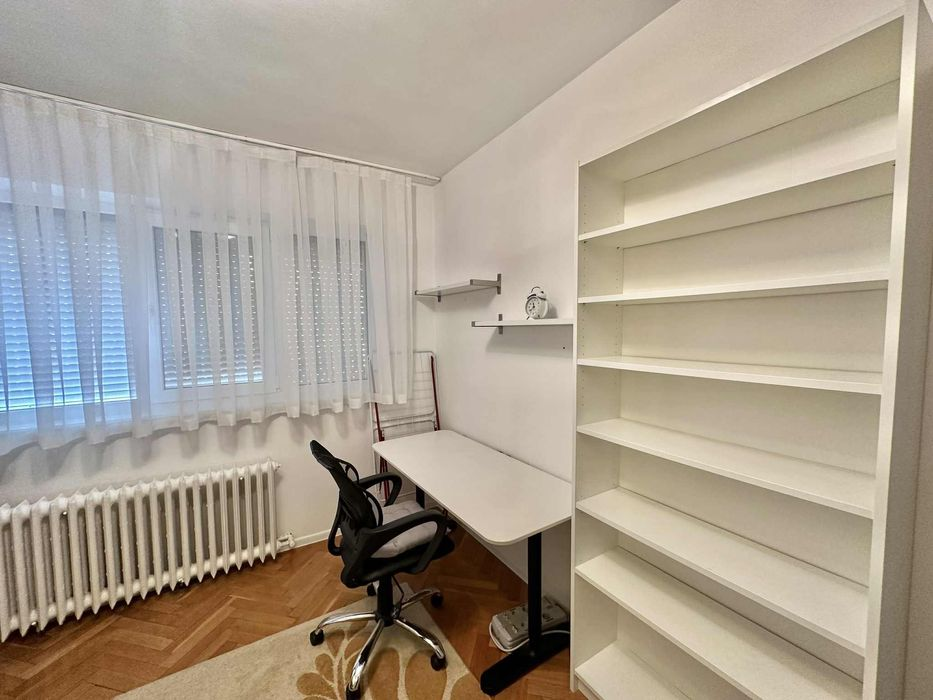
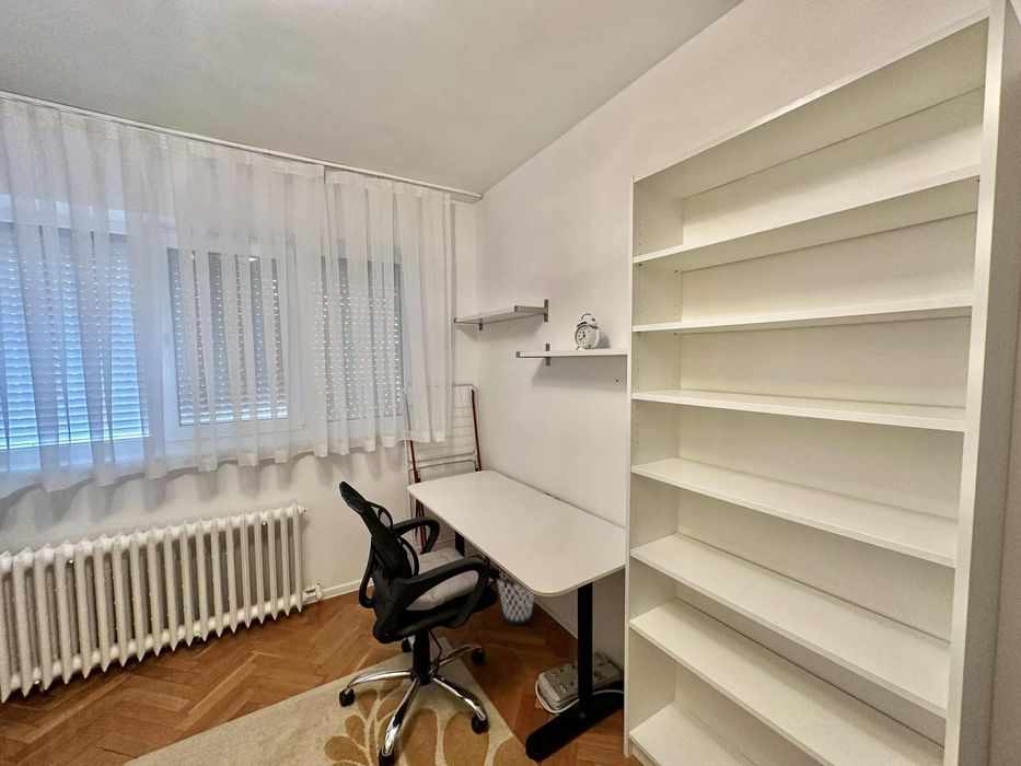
+ wastebasket [495,566,536,626]
